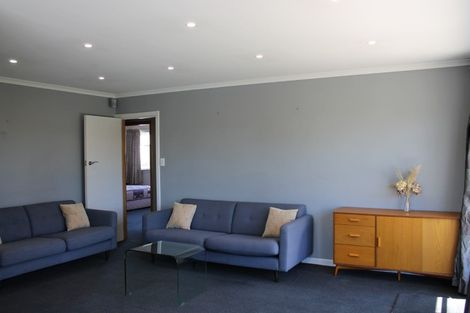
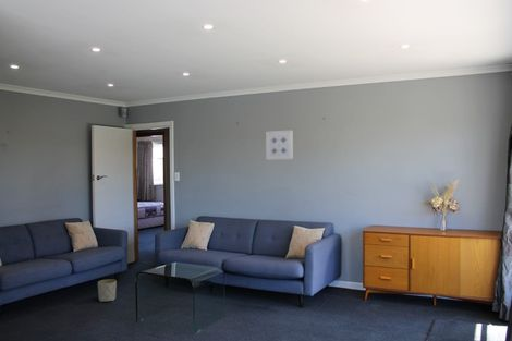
+ planter [97,278,118,303]
+ wall art [265,130,294,161]
